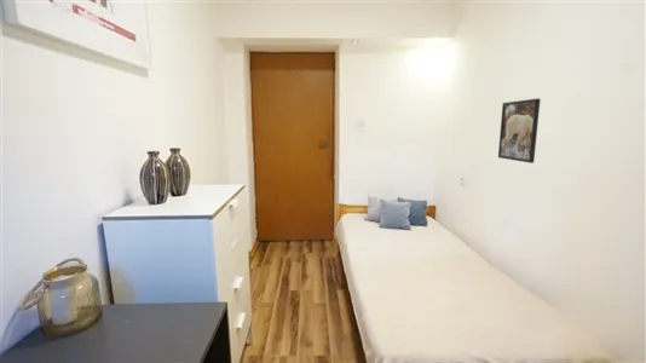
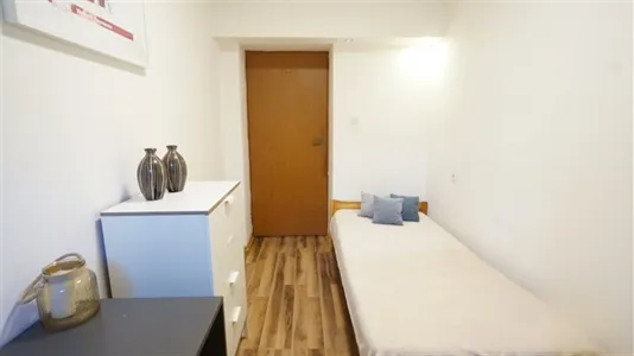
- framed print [497,97,542,165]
